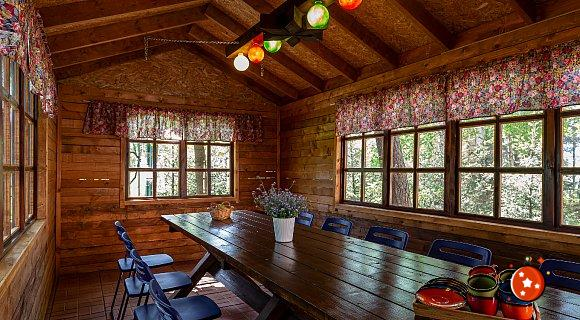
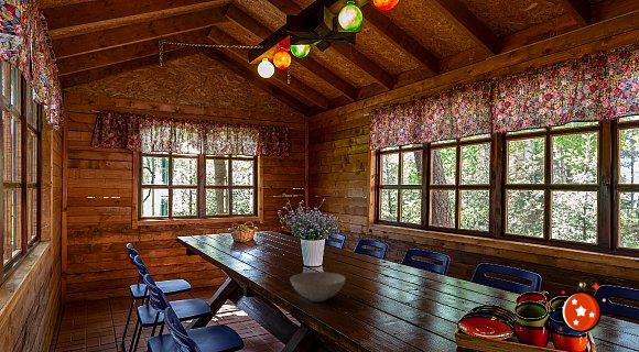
+ bowl [289,271,347,302]
